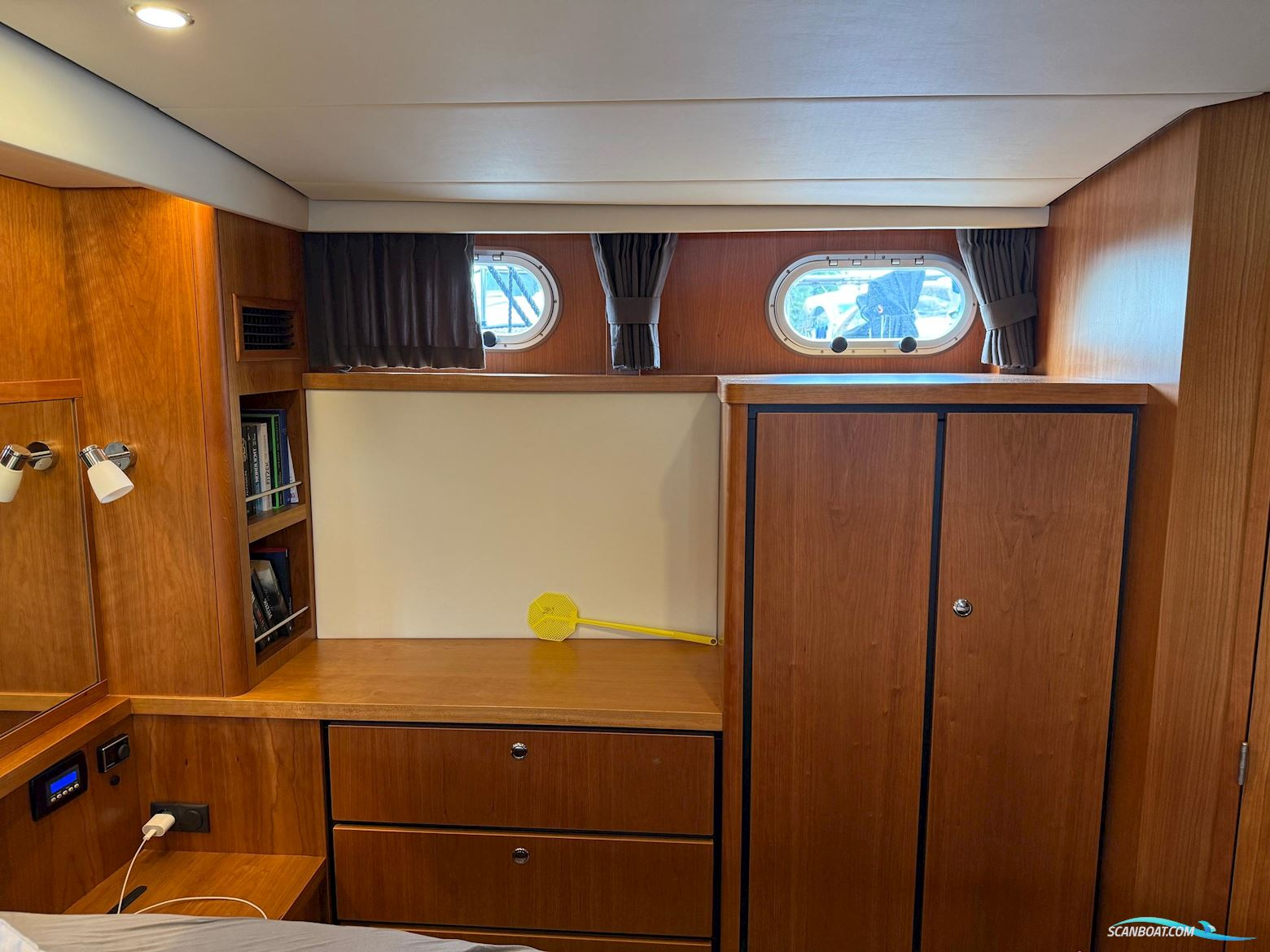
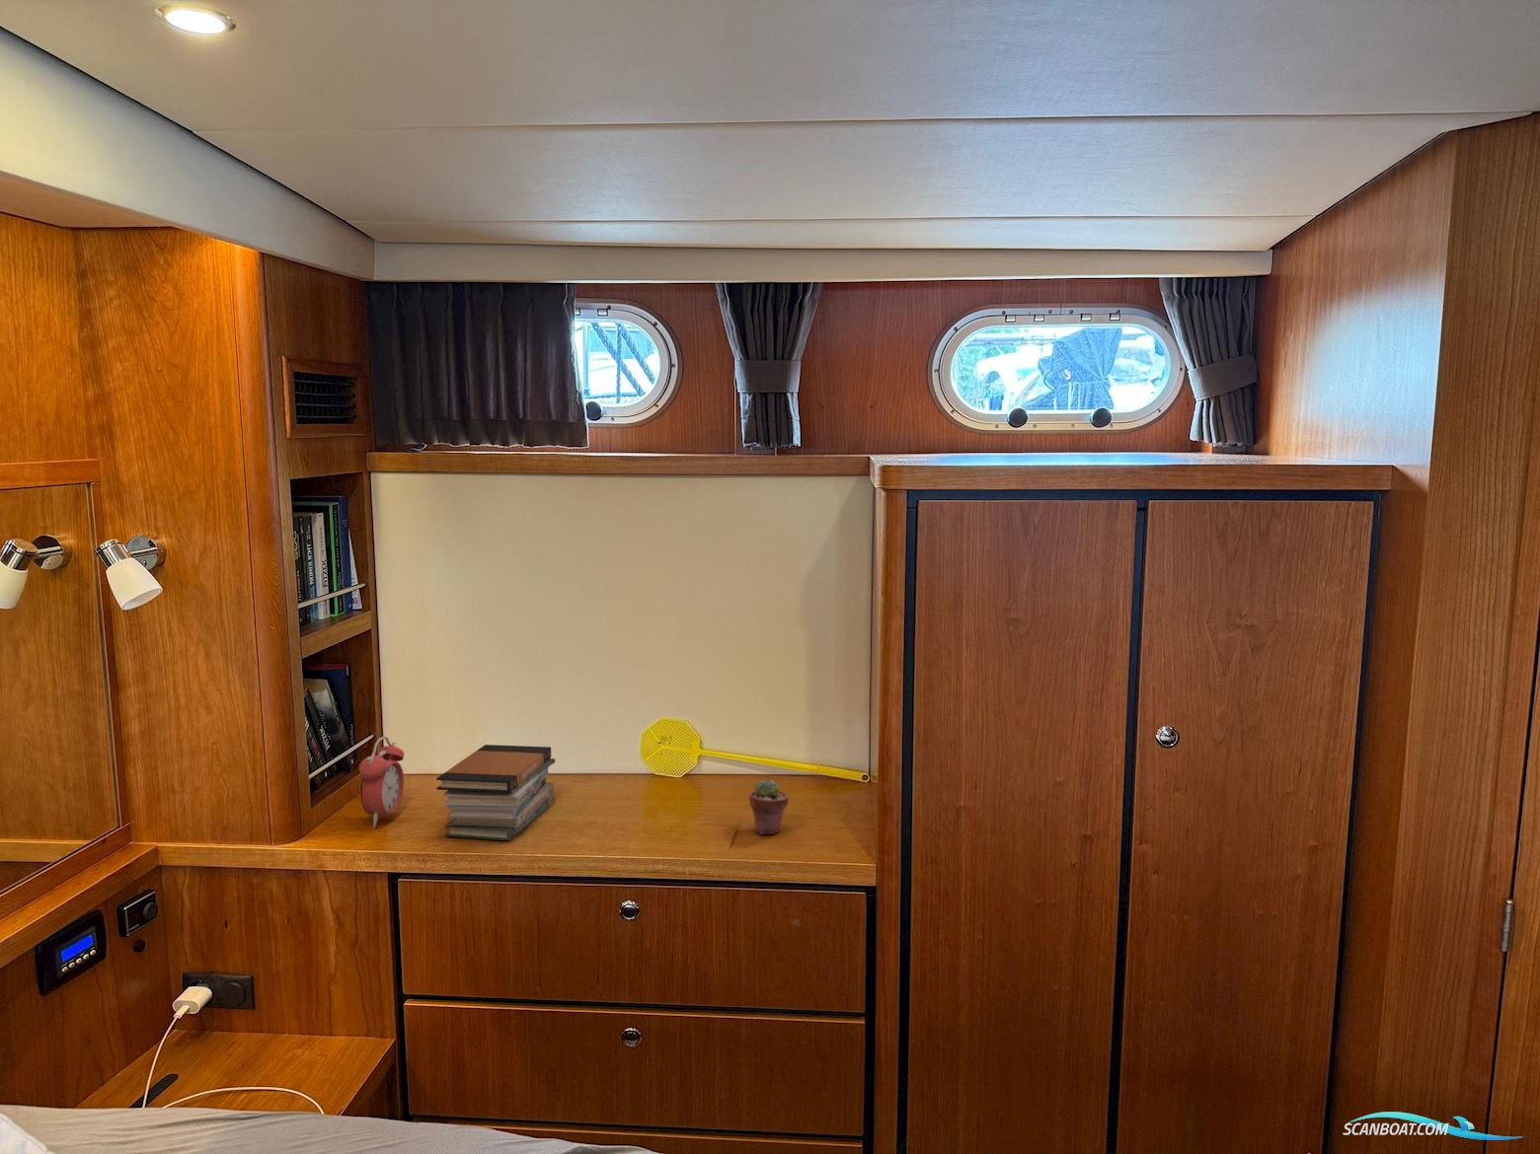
+ alarm clock [359,736,405,829]
+ book stack [435,744,555,841]
+ potted succulent [748,777,789,835]
